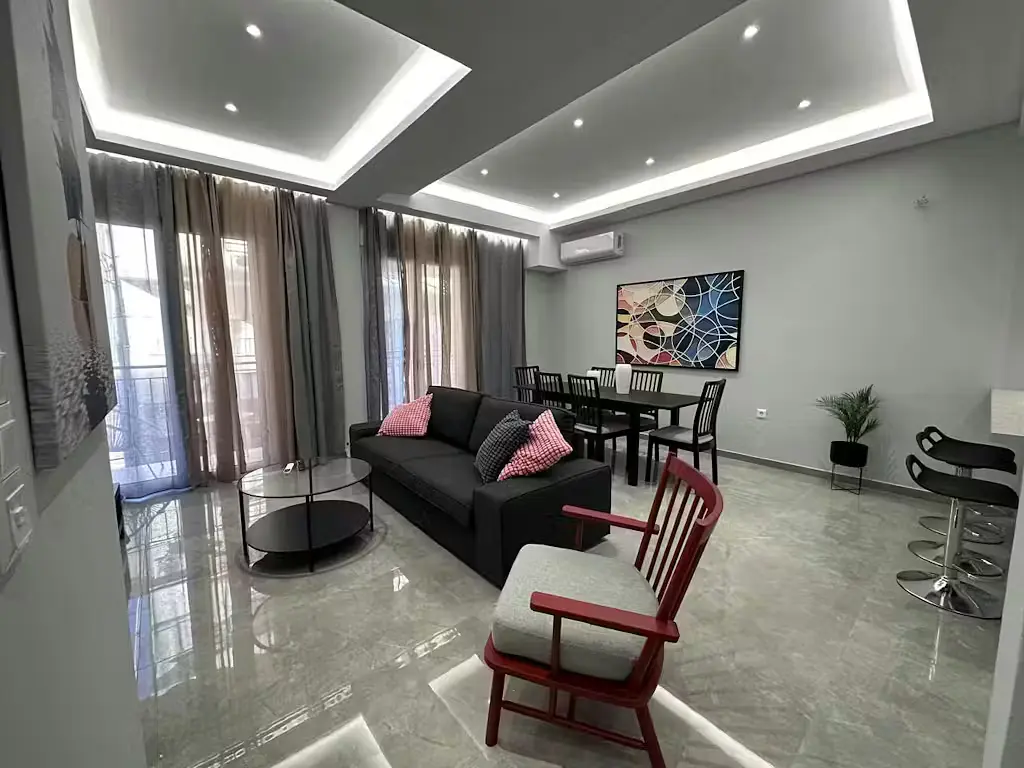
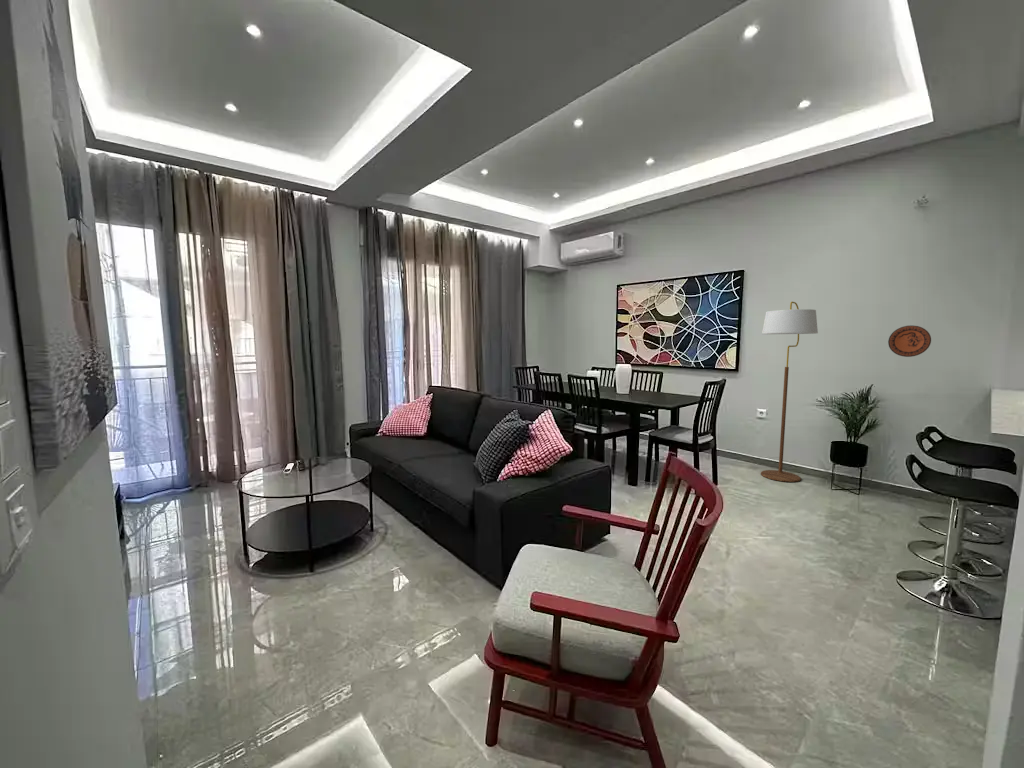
+ floor lamp [760,301,819,483]
+ decorative plate [887,325,932,358]
